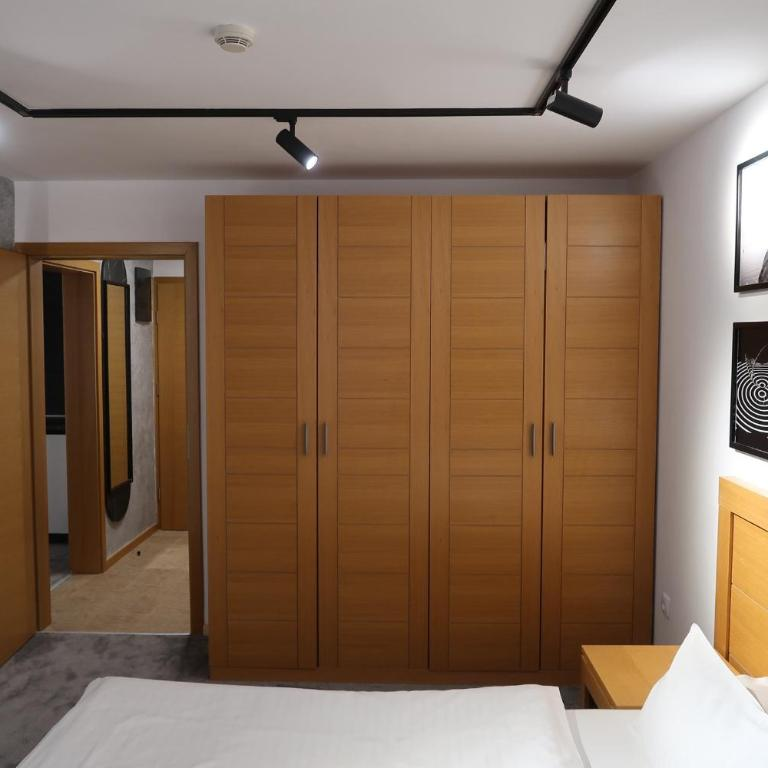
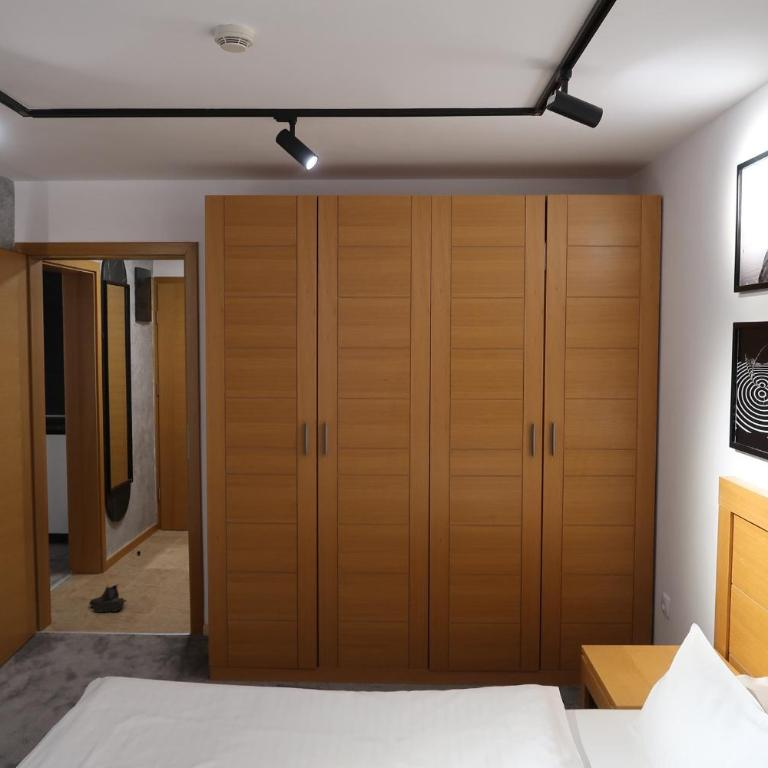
+ boots [88,583,128,614]
